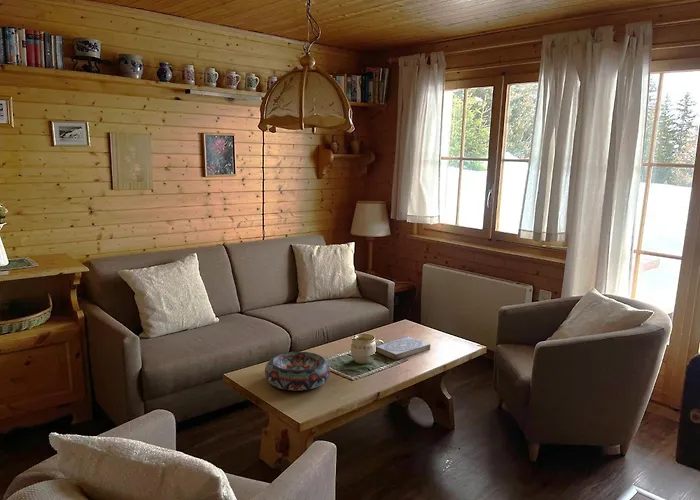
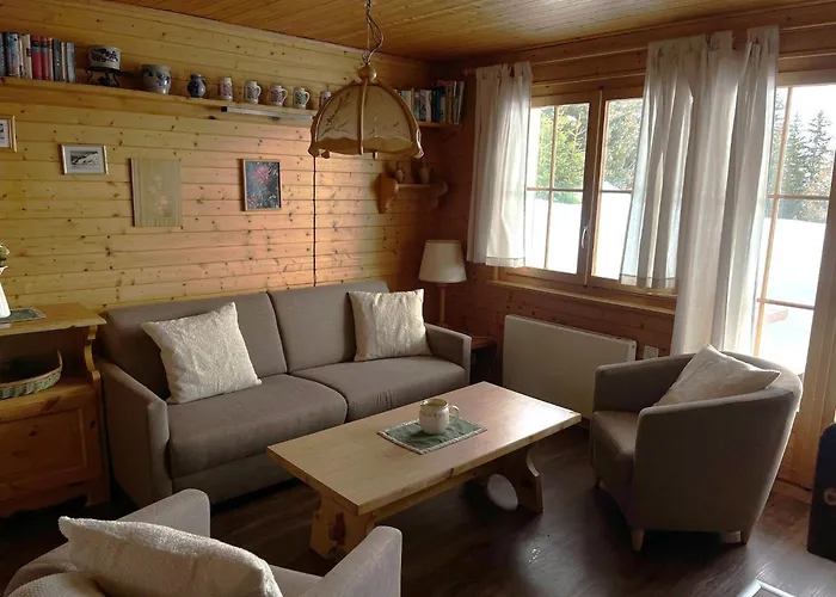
- decorative bowl [264,351,331,392]
- book [375,336,431,361]
